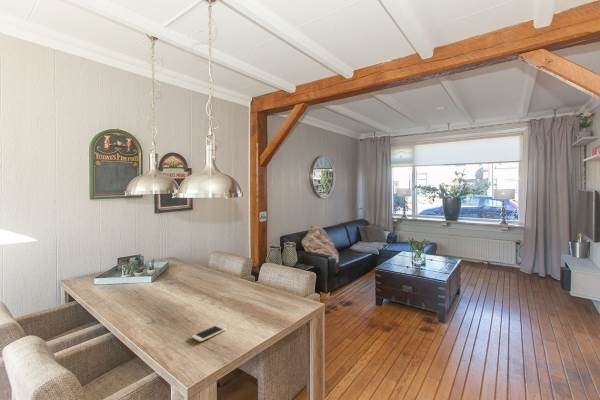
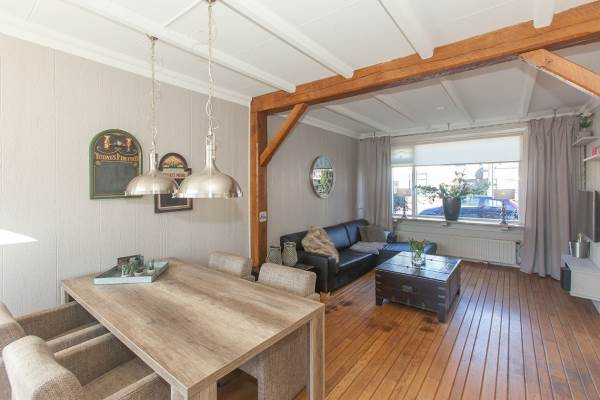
- smartphone [191,324,227,343]
